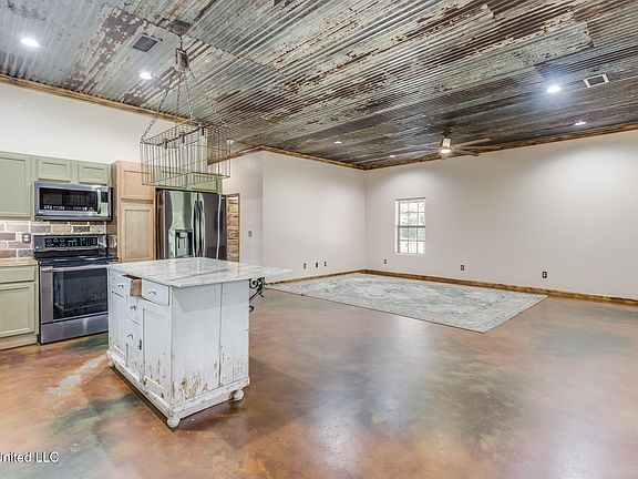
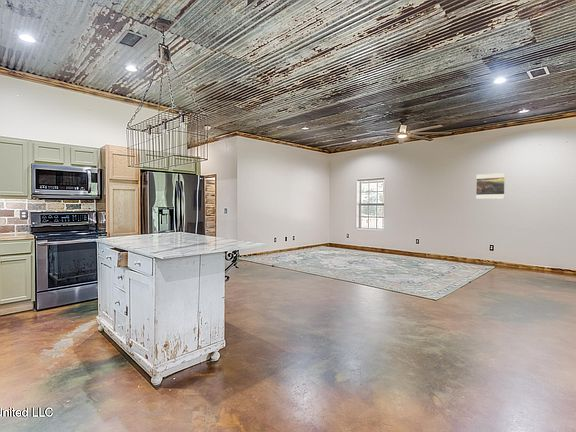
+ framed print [475,172,506,200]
